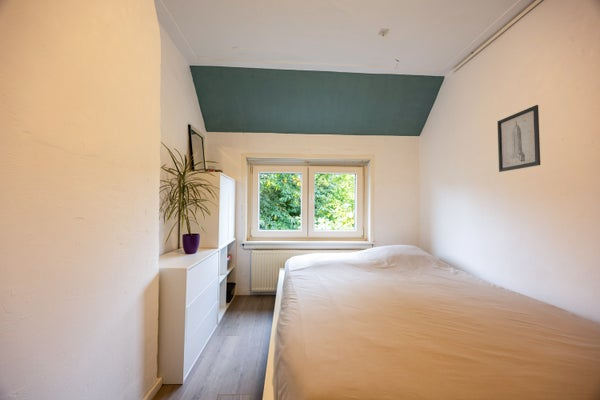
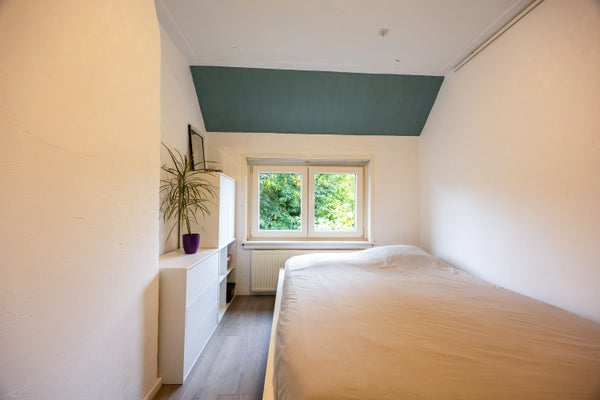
- wall art [496,104,541,173]
